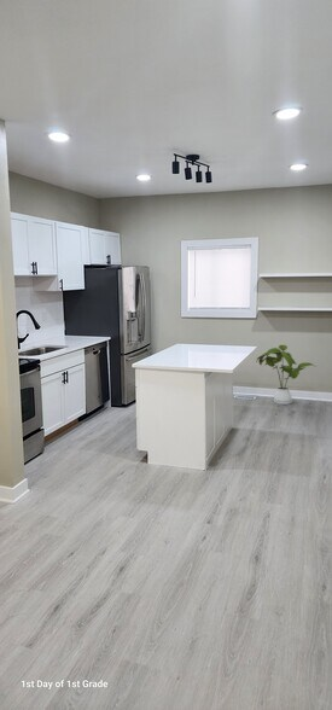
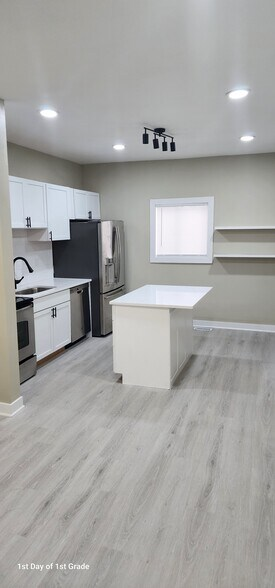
- house plant [256,344,315,406]
